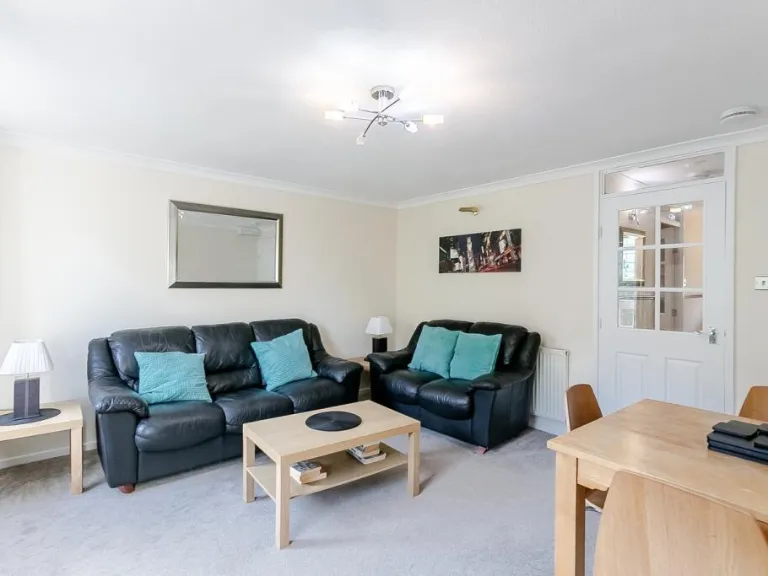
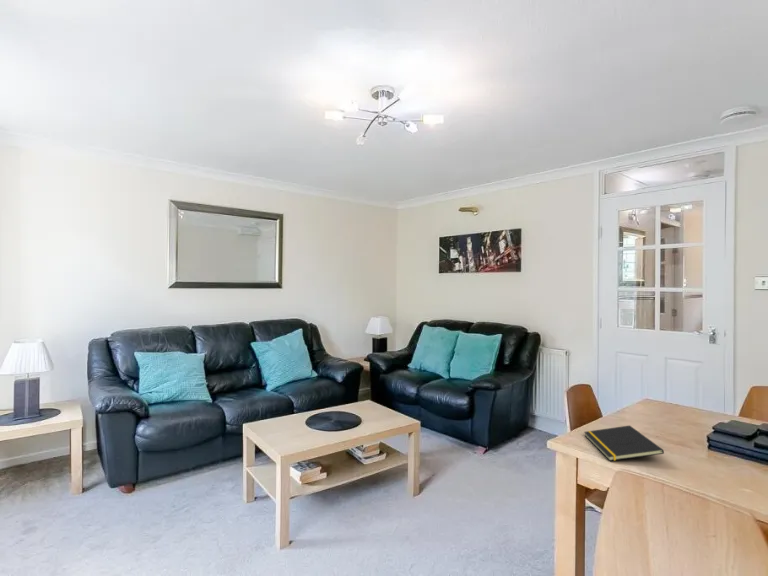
+ notepad [583,424,665,462]
